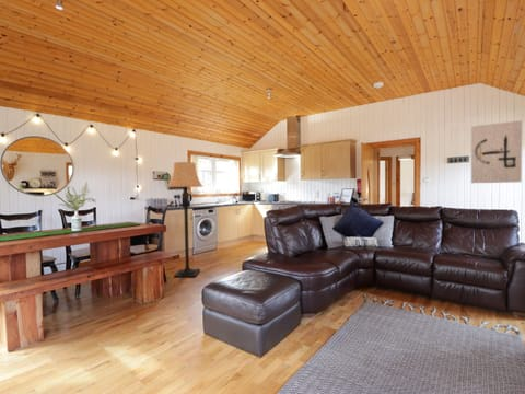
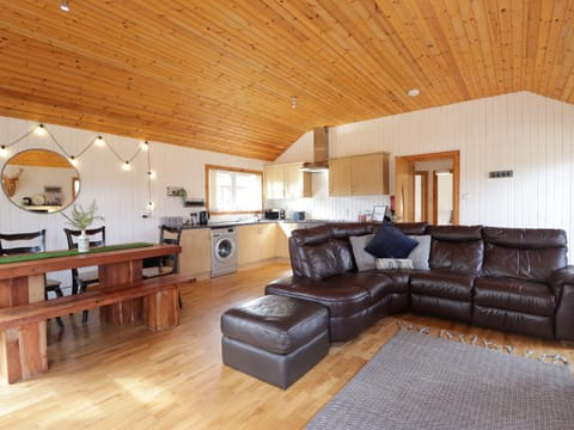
- wall art [470,119,523,184]
- lamp [165,161,203,278]
